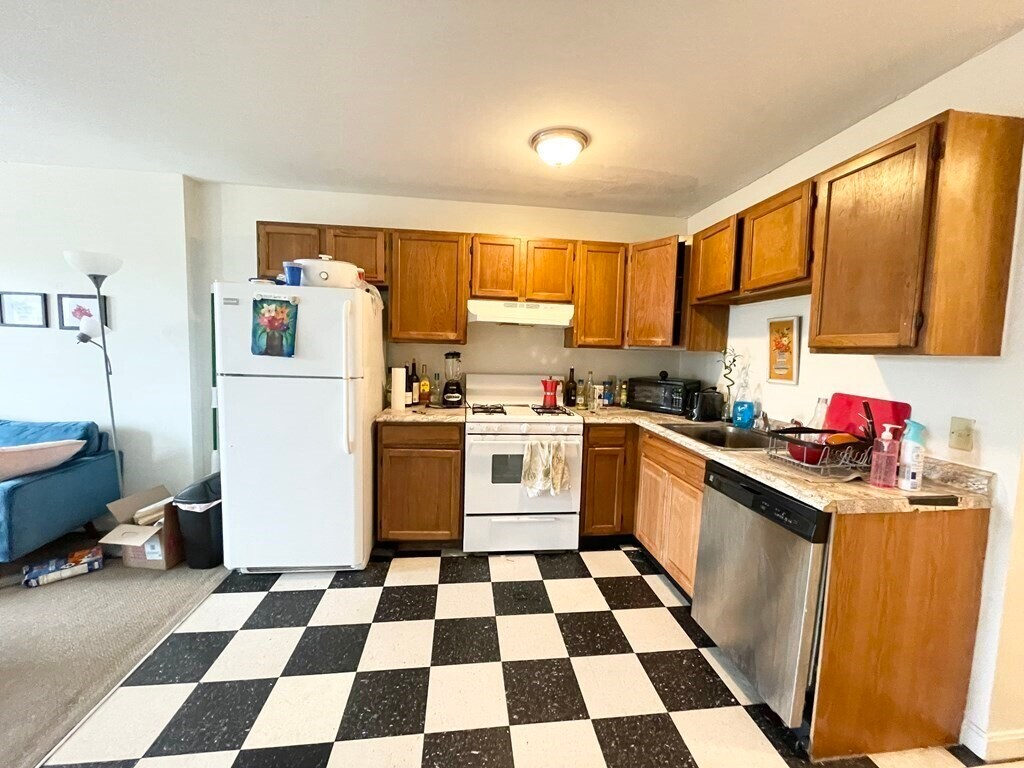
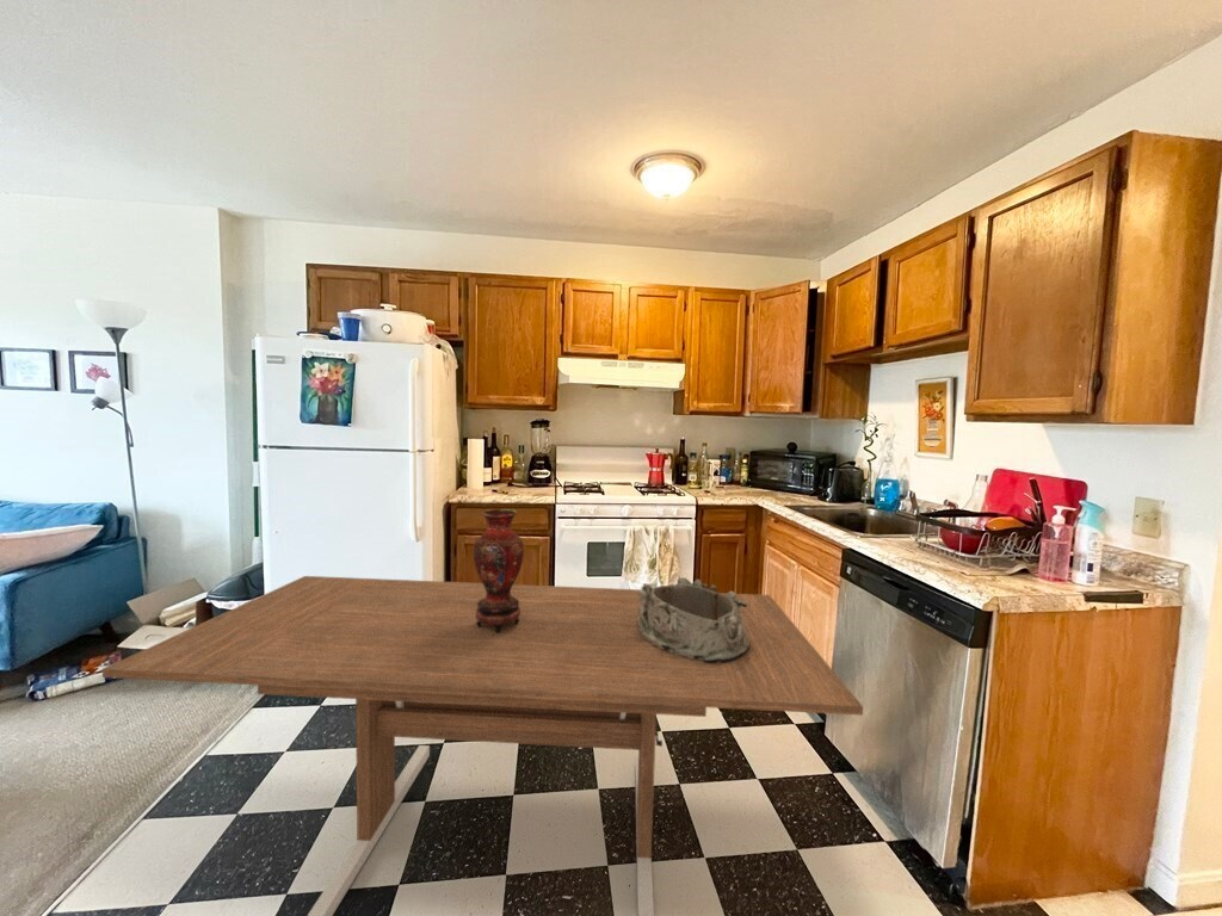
+ vase [473,508,525,633]
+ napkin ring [637,576,749,663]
+ dining table [101,575,864,916]
